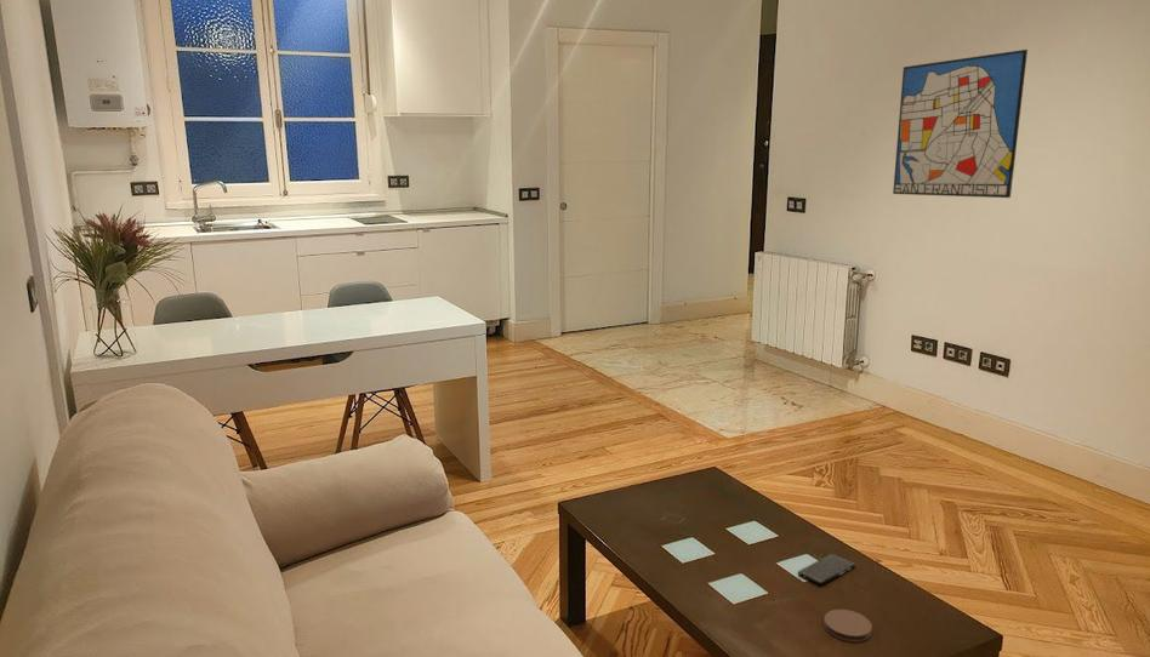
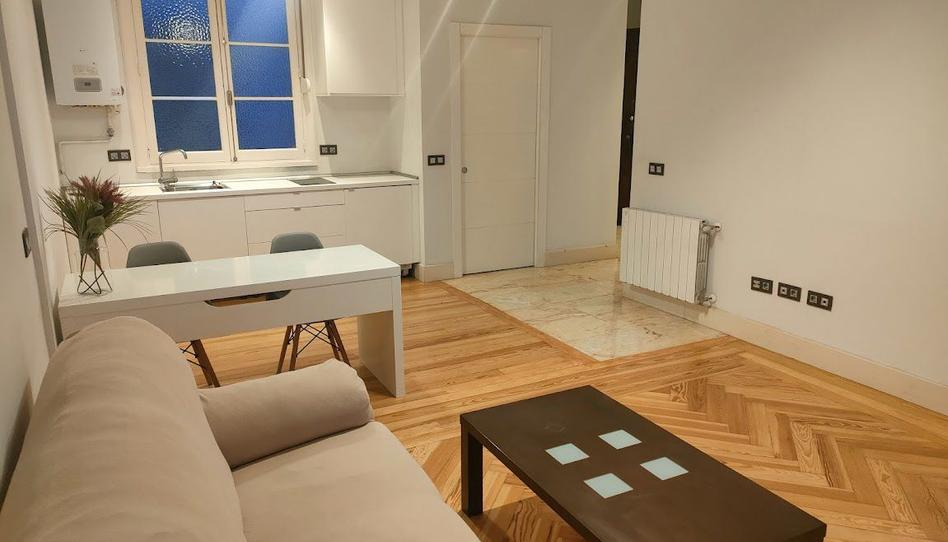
- wall art [892,48,1029,199]
- coaster [822,609,873,642]
- smartphone [797,553,856,585]
